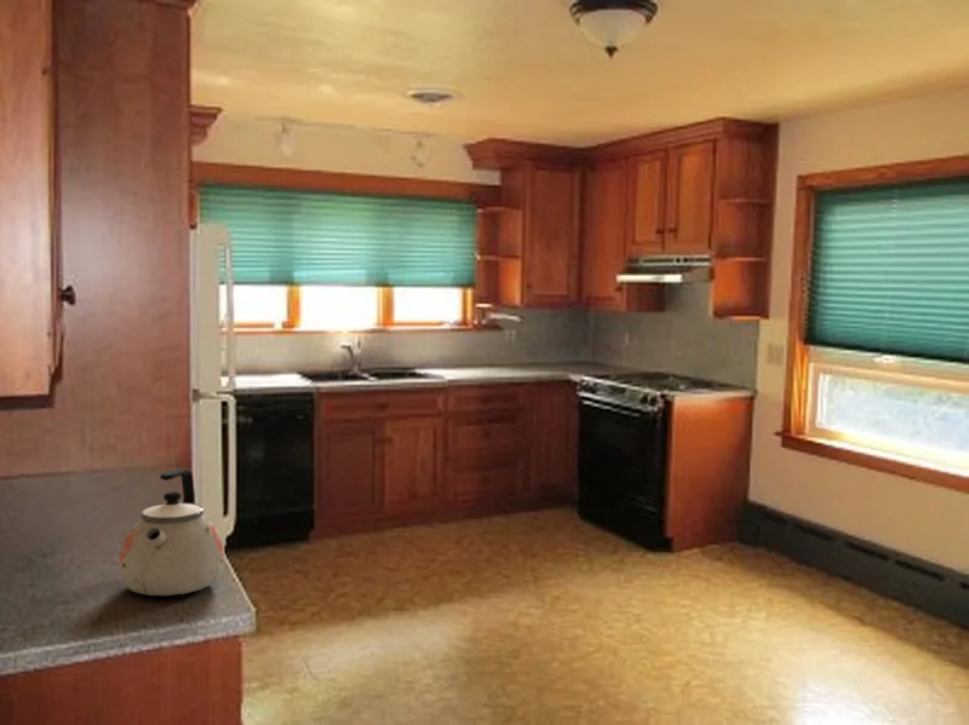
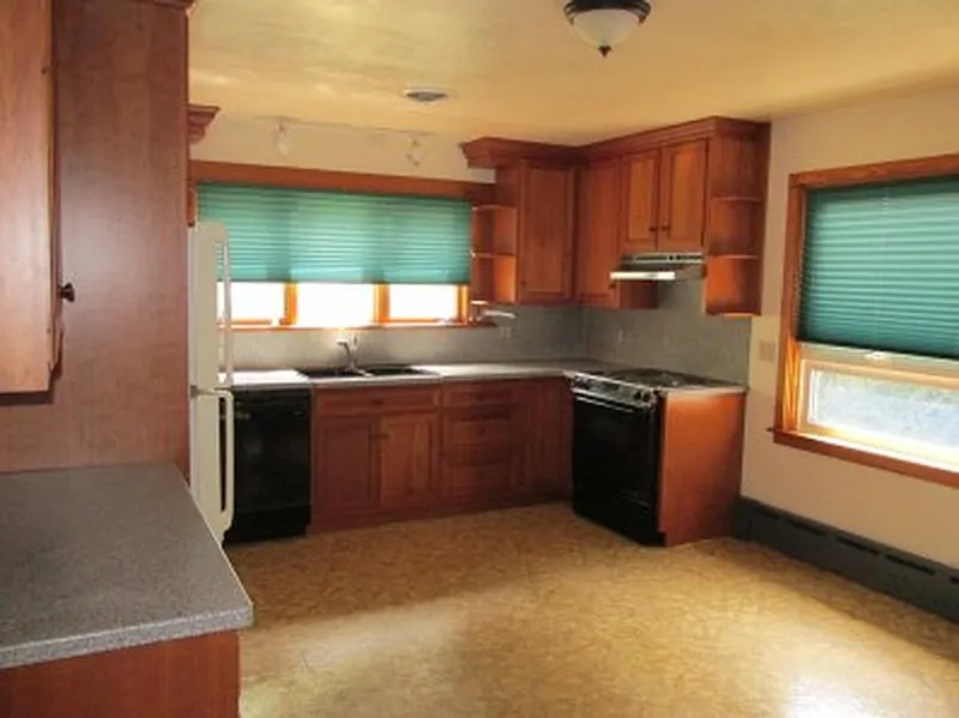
- kettle [117,467,227,597]
